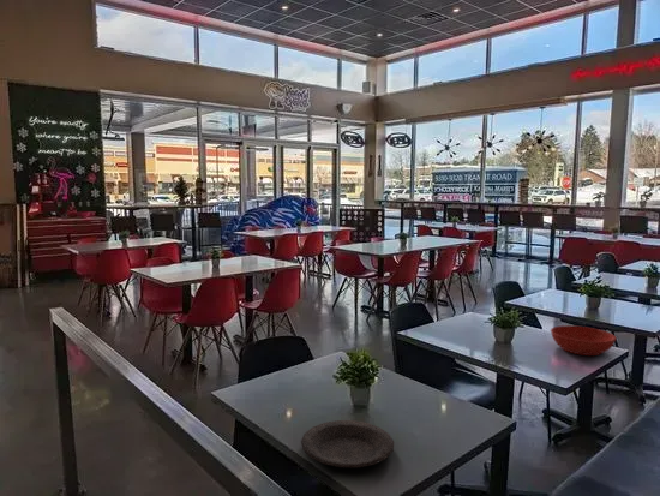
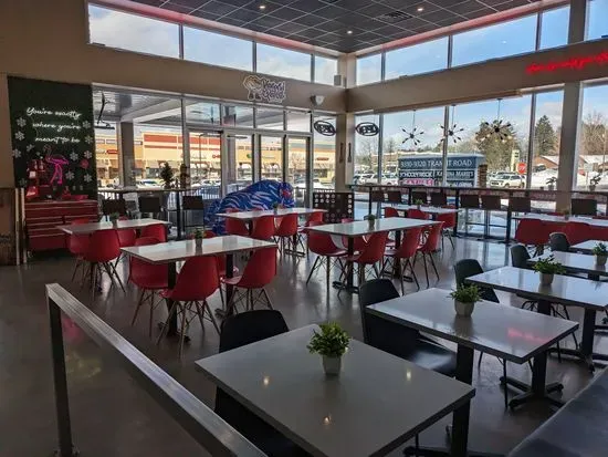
- plate [300,419,395,468]
- bowl [550,324,617,357]
